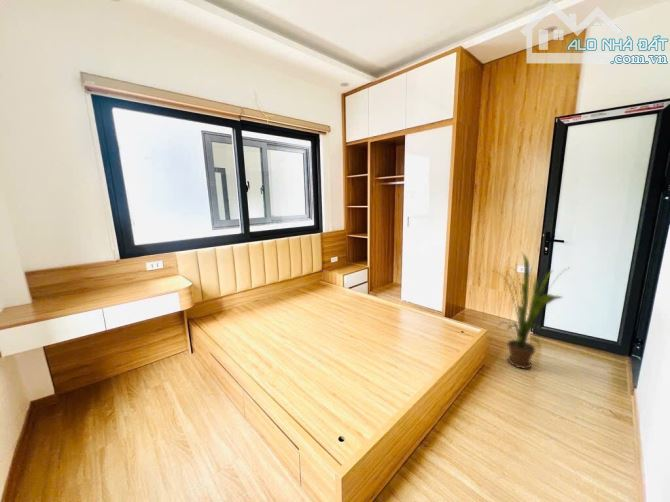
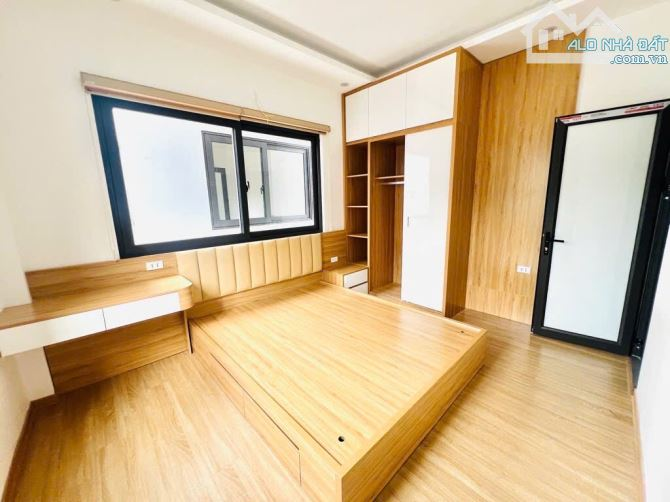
- house plant [493,252,572,370]
